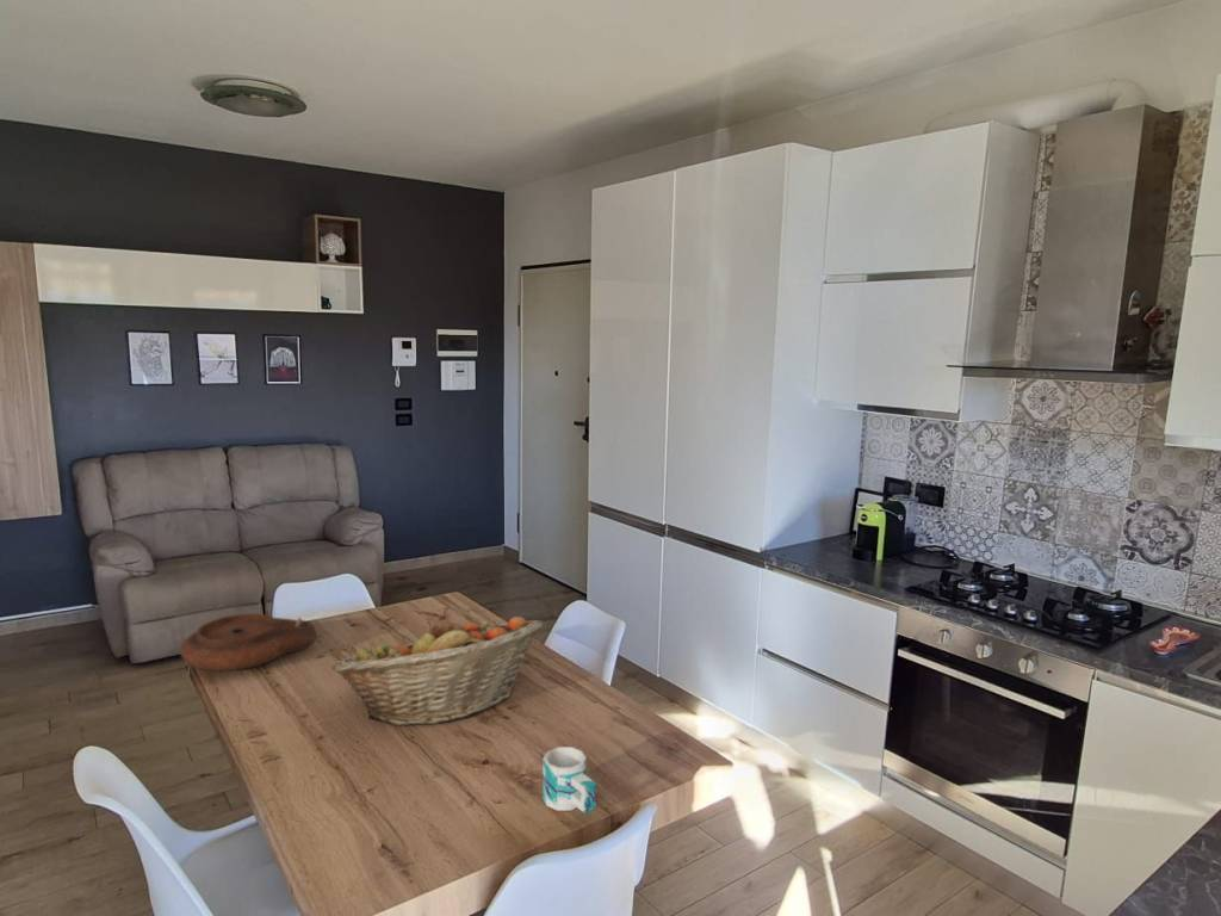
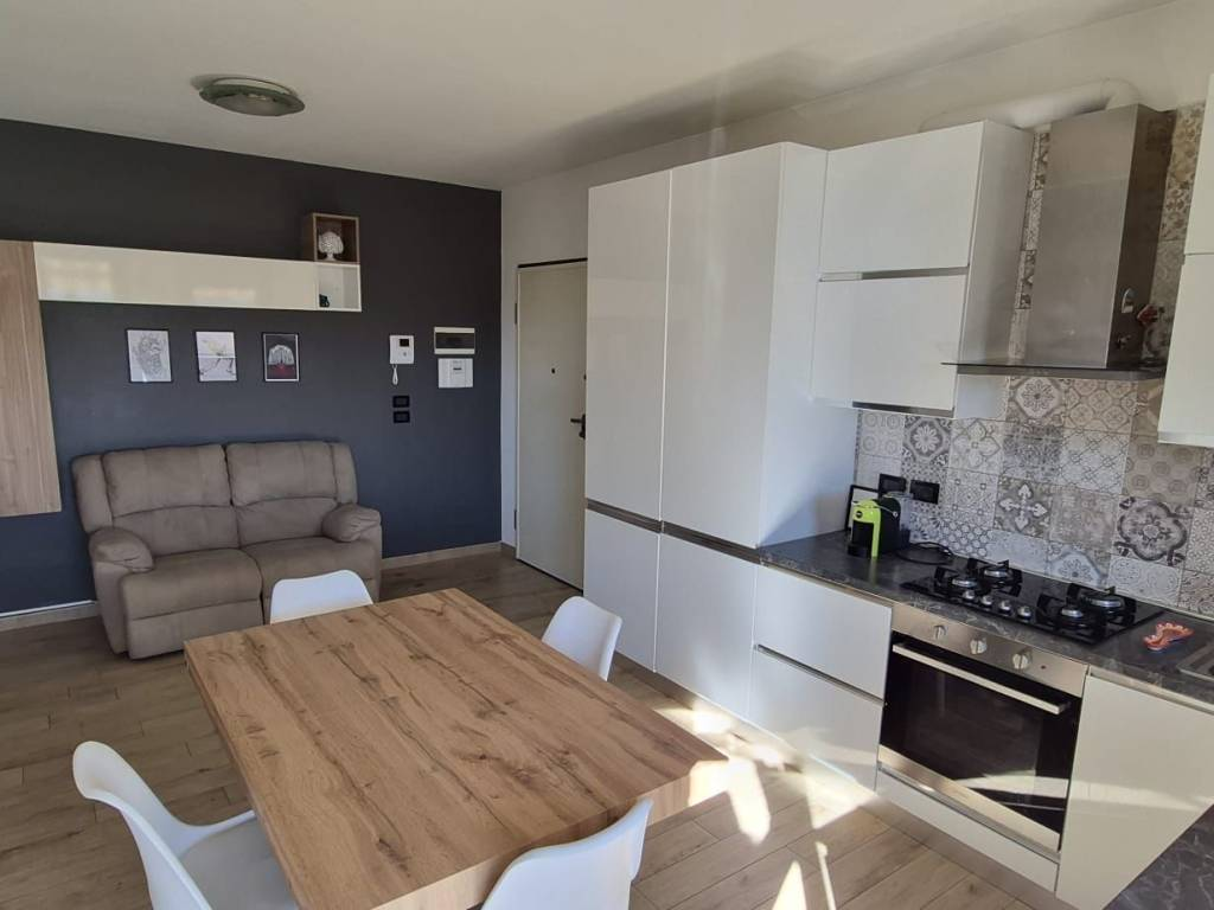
- mug [541,745,597,815]
- fruit basket [330,615,544,726]
- plate [179,613,317,673]
